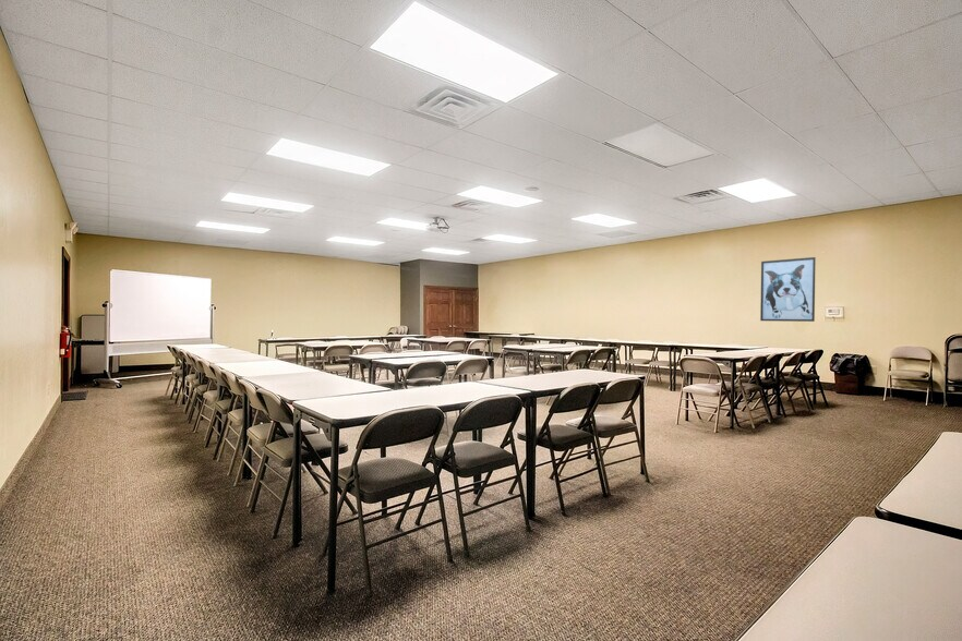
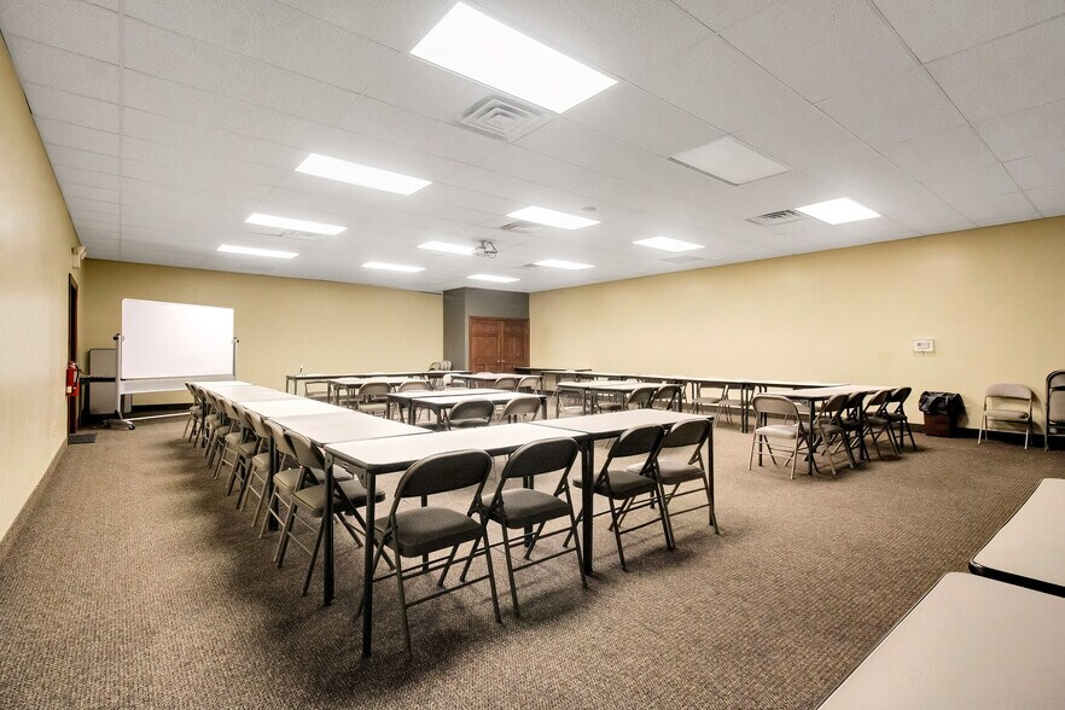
- wall art [759,256,817,323]
